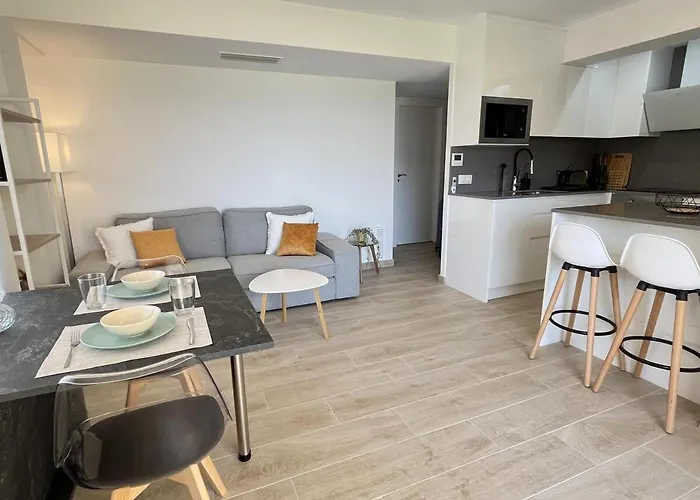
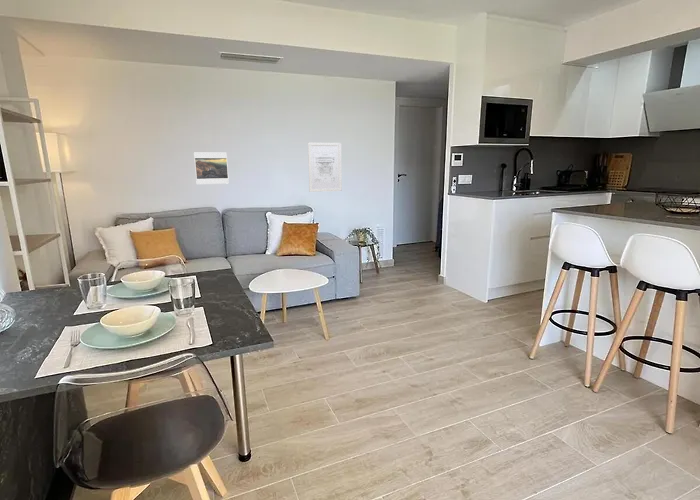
+ wall art [307,141,343,193]
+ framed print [193,152,230,185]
